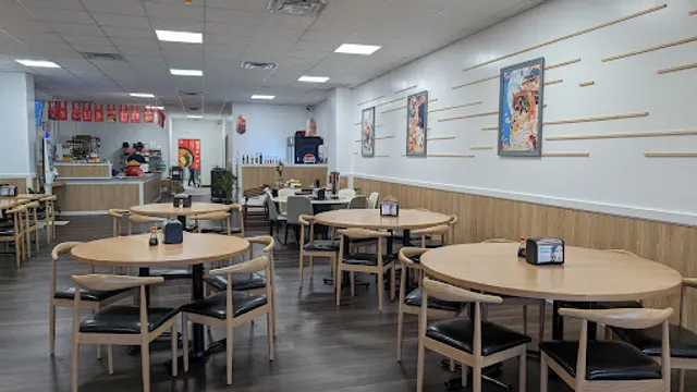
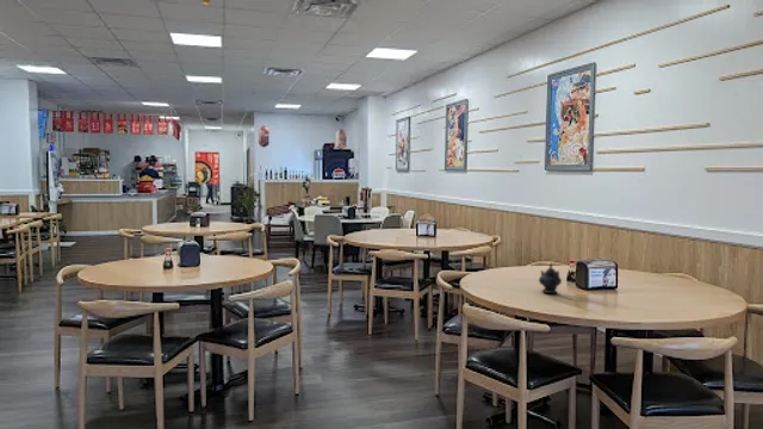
+ teapot [538,262,563,294]
